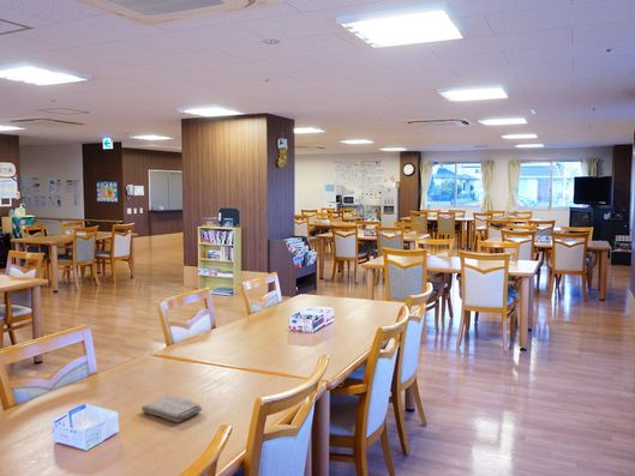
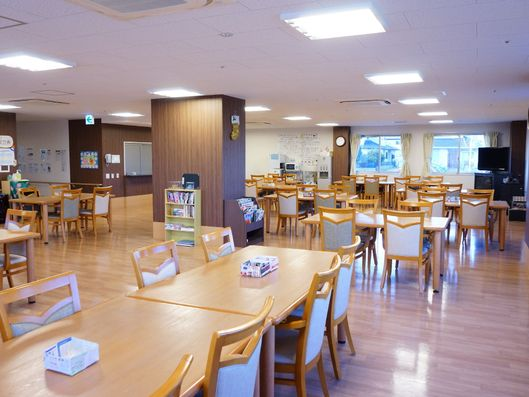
- washcloth [140,393,203,423]
